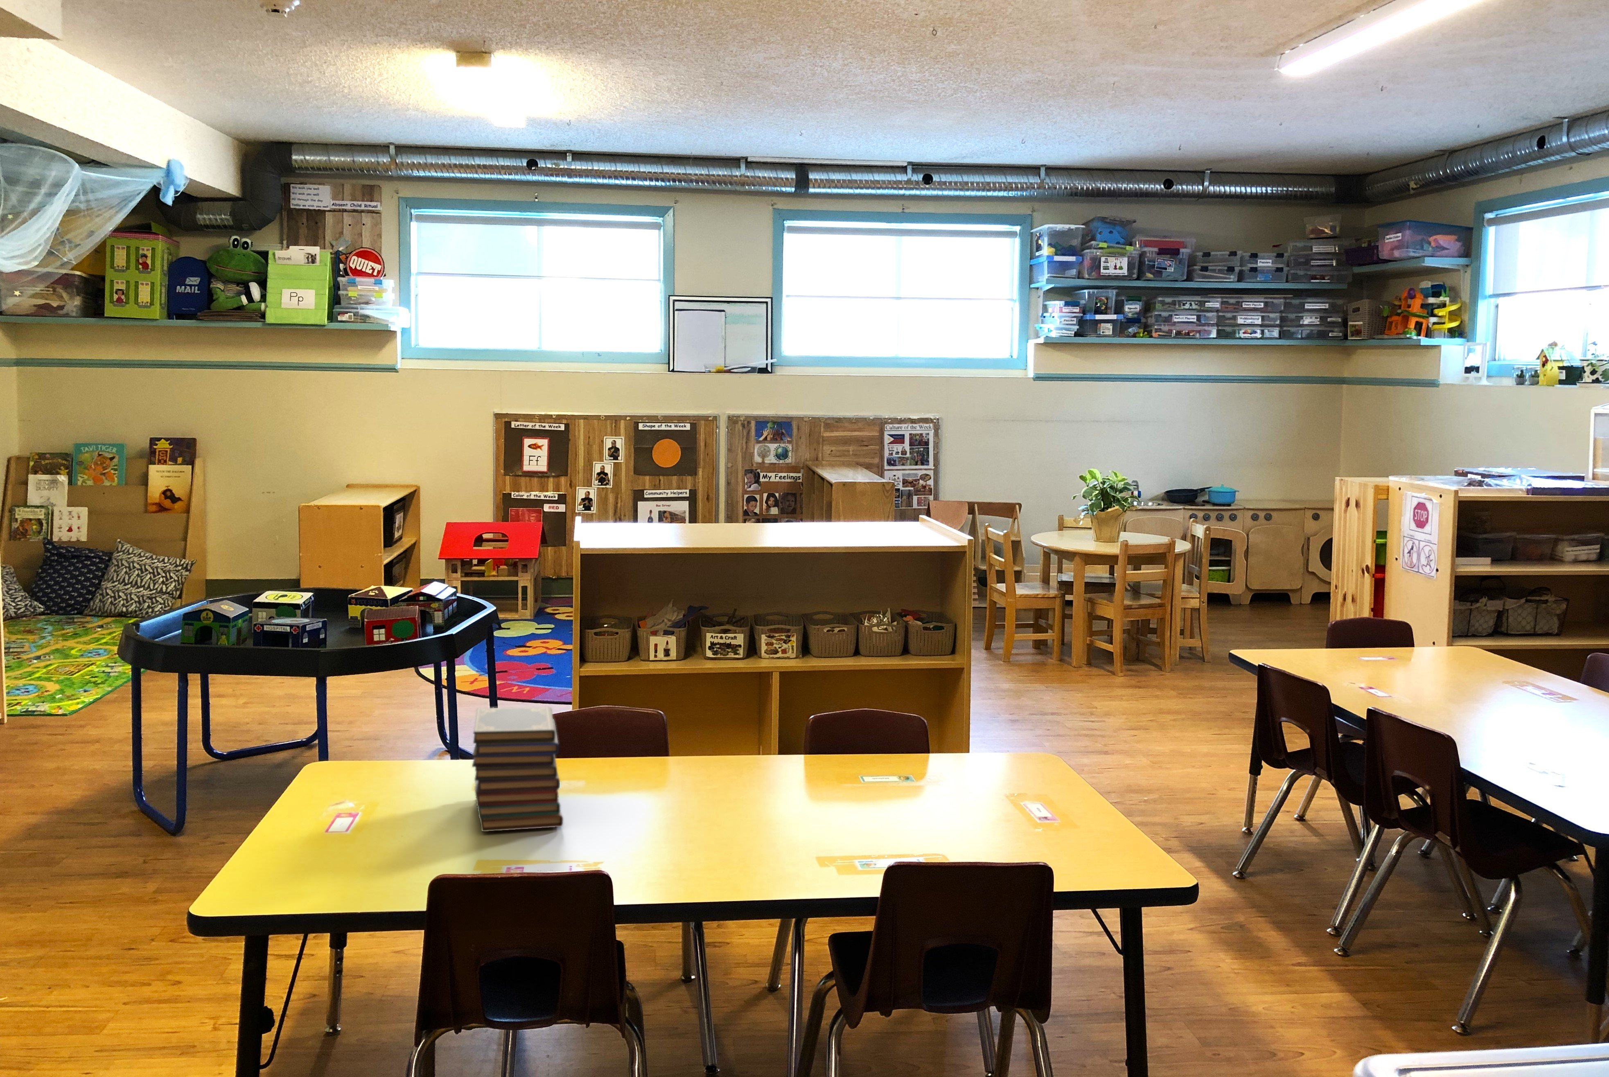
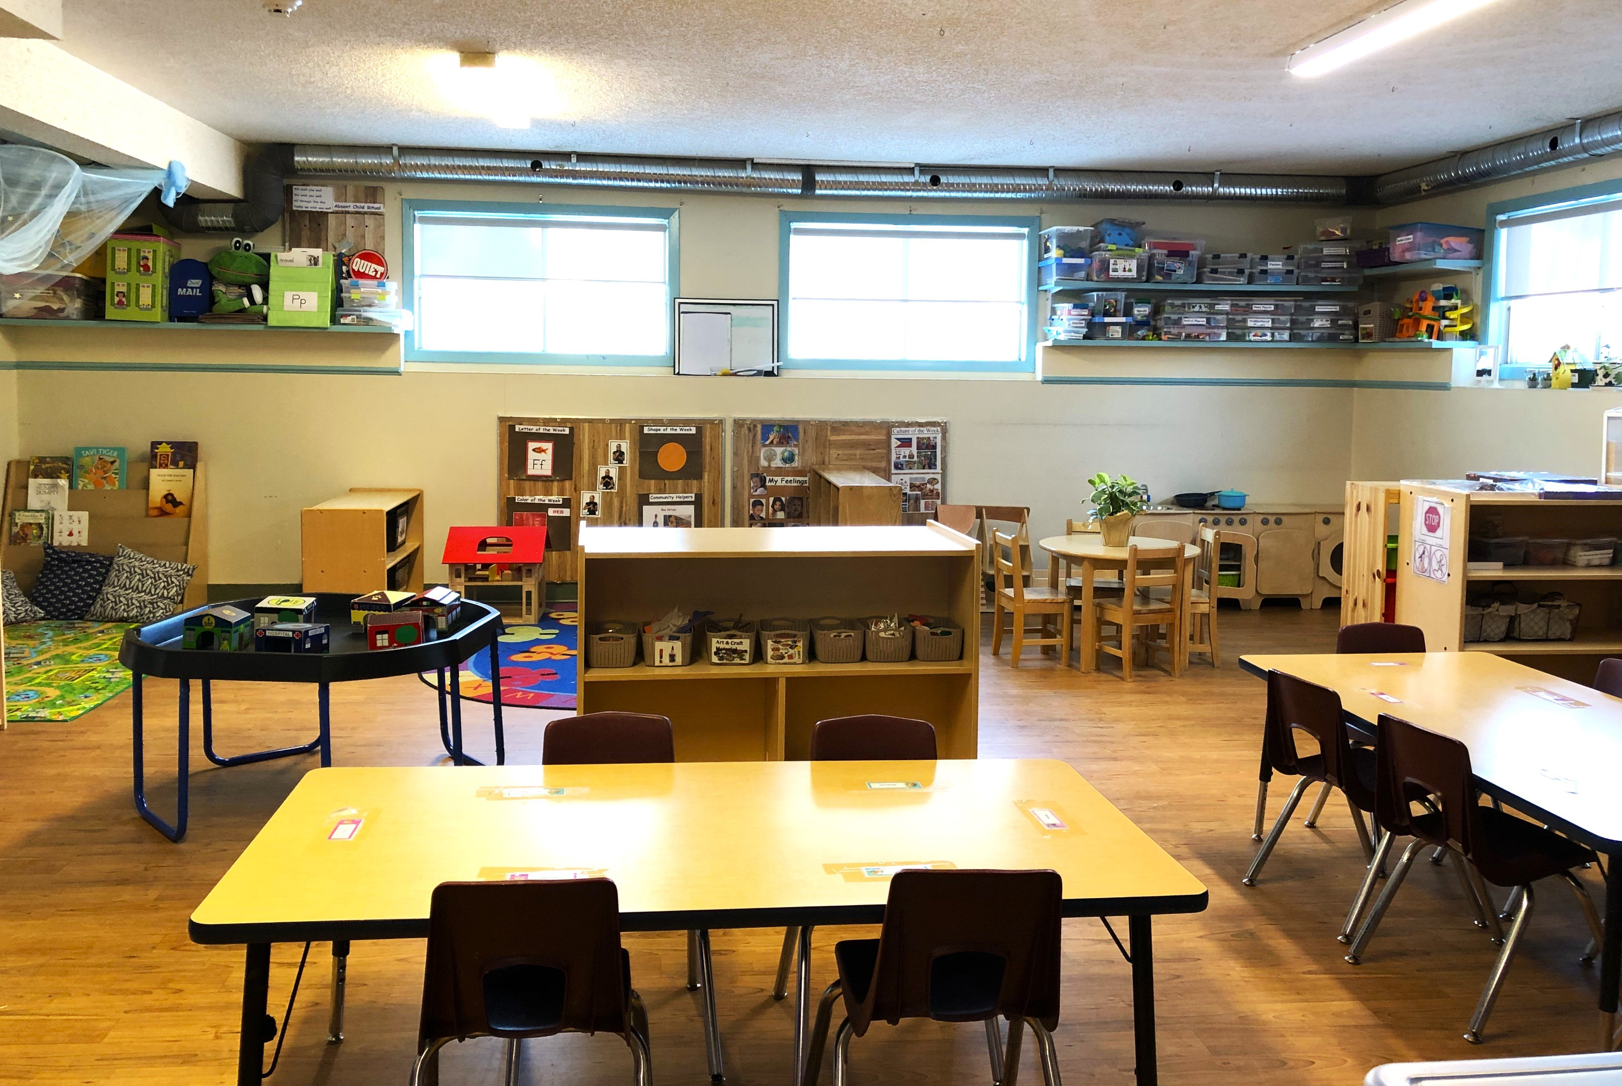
- book stack [471,707,564,832]
